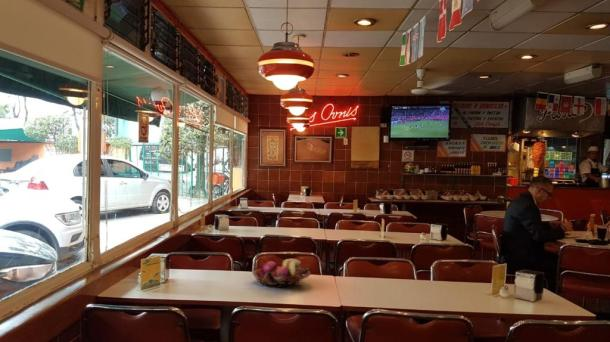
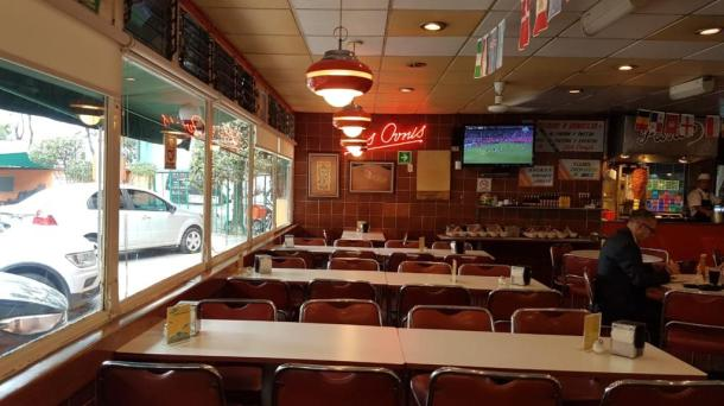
- fruit basket [251,258,311,288]
